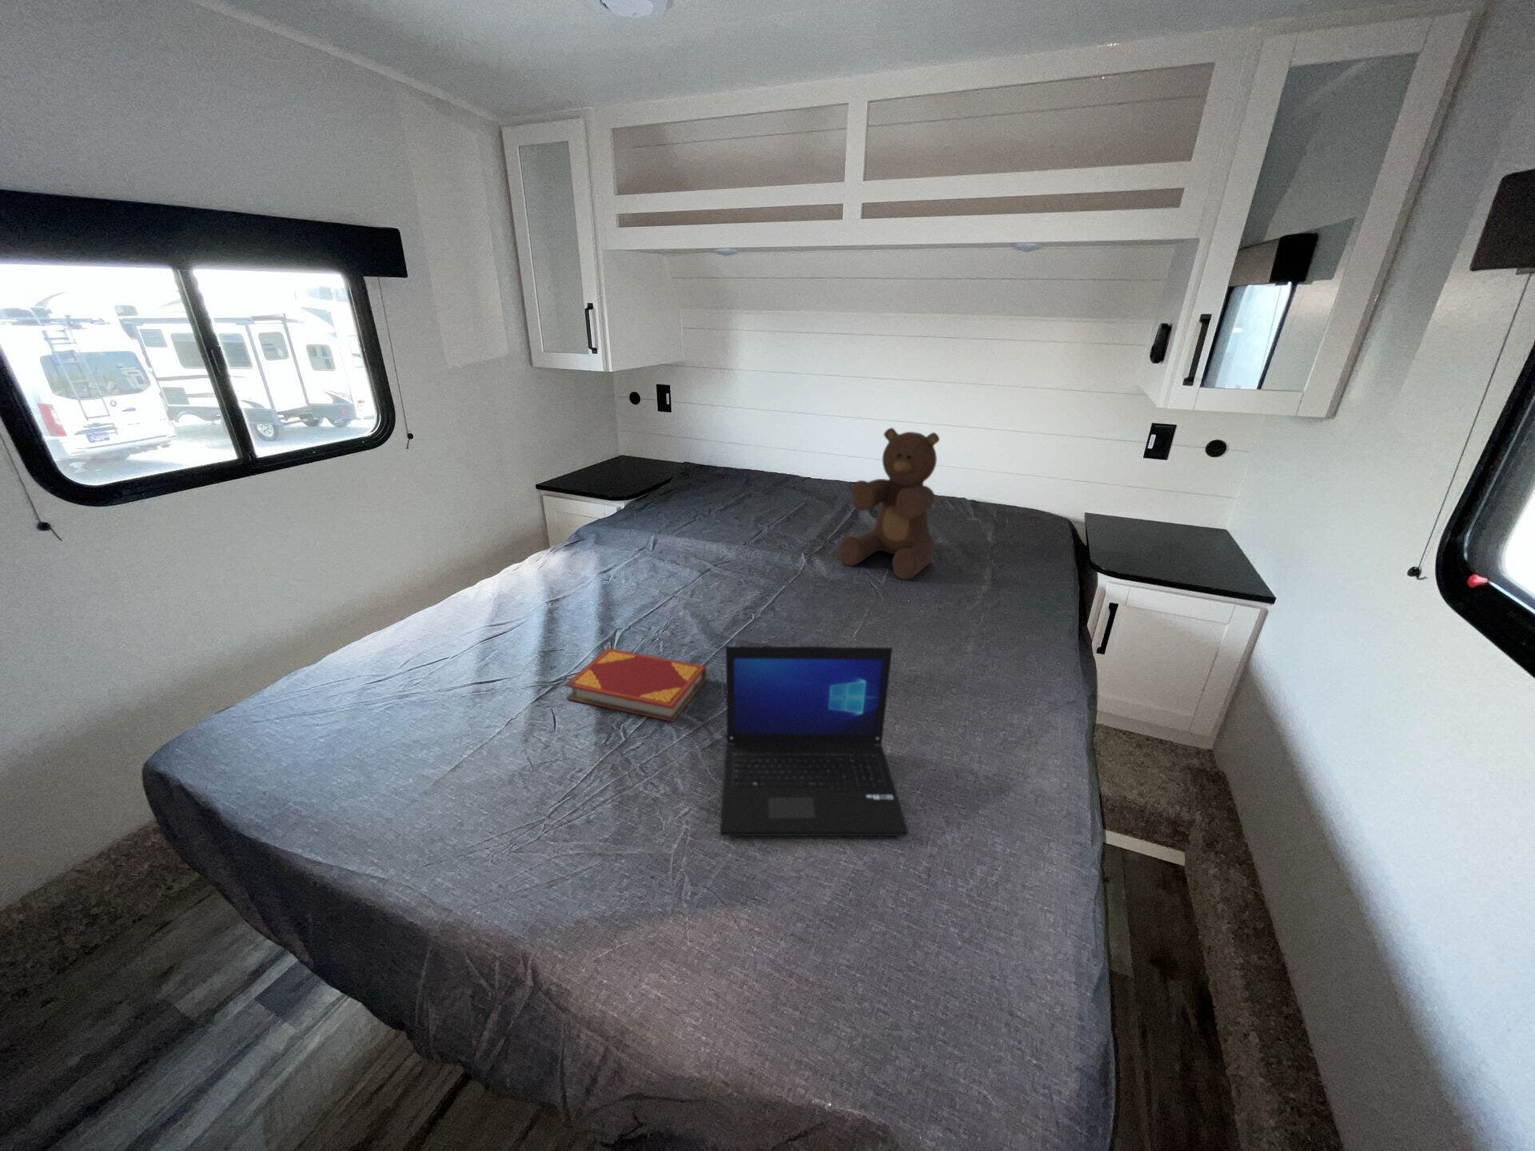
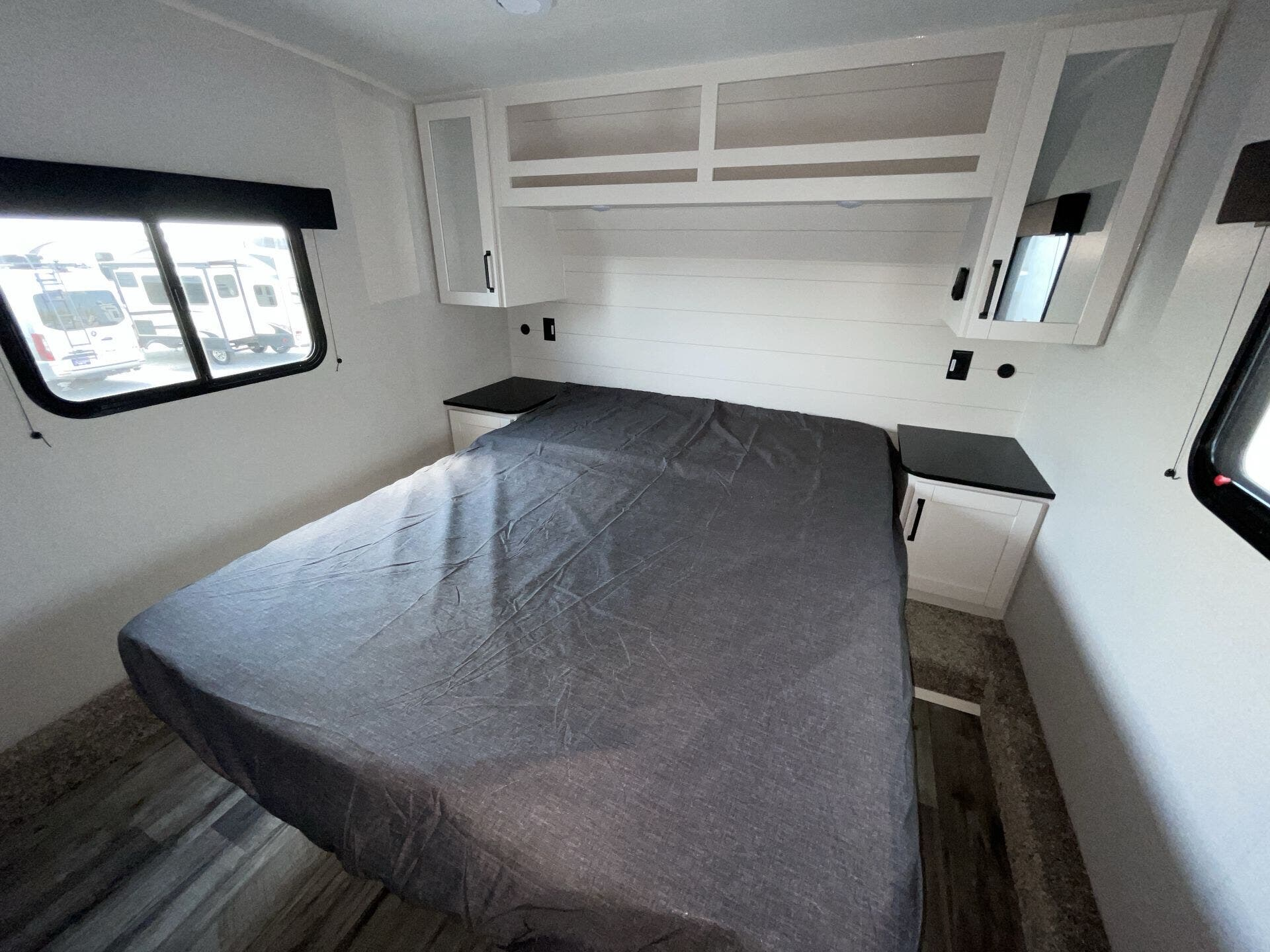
- teddy bear [838,427,940,580]
- laptop [719,646,909,837]
- hardback book [563,647,707,723]
